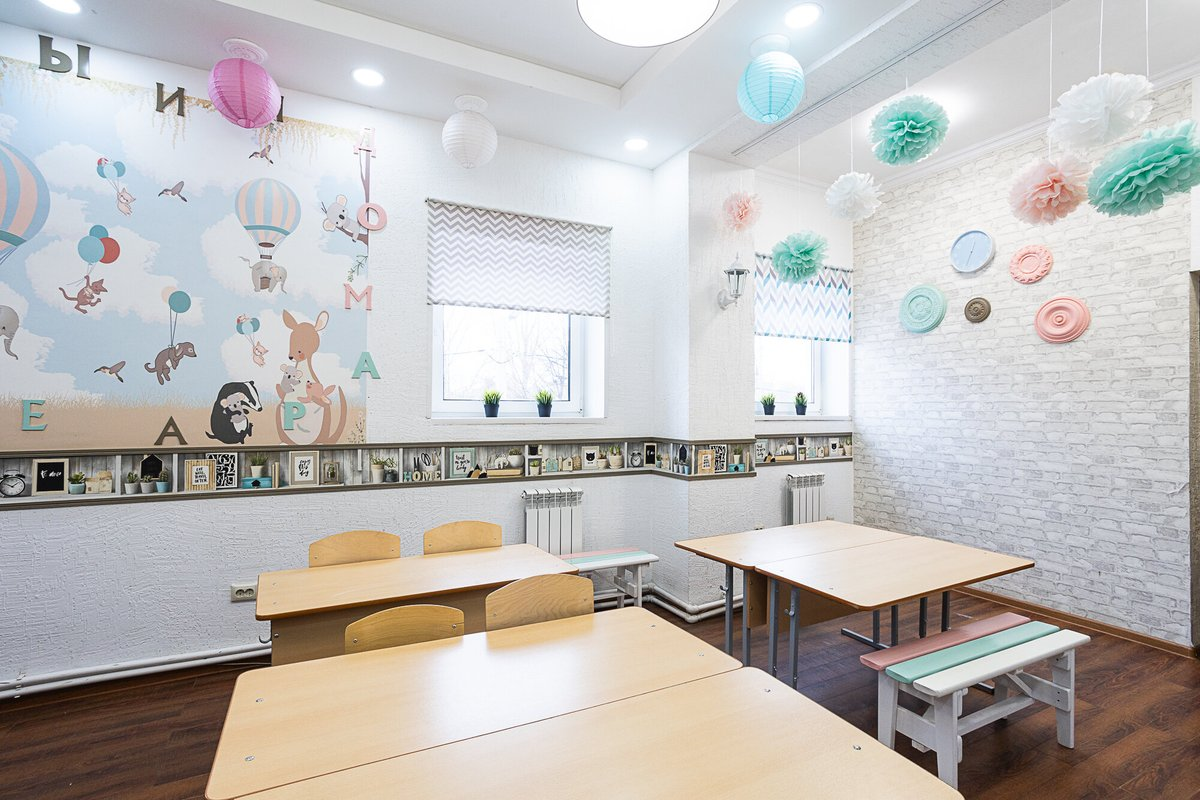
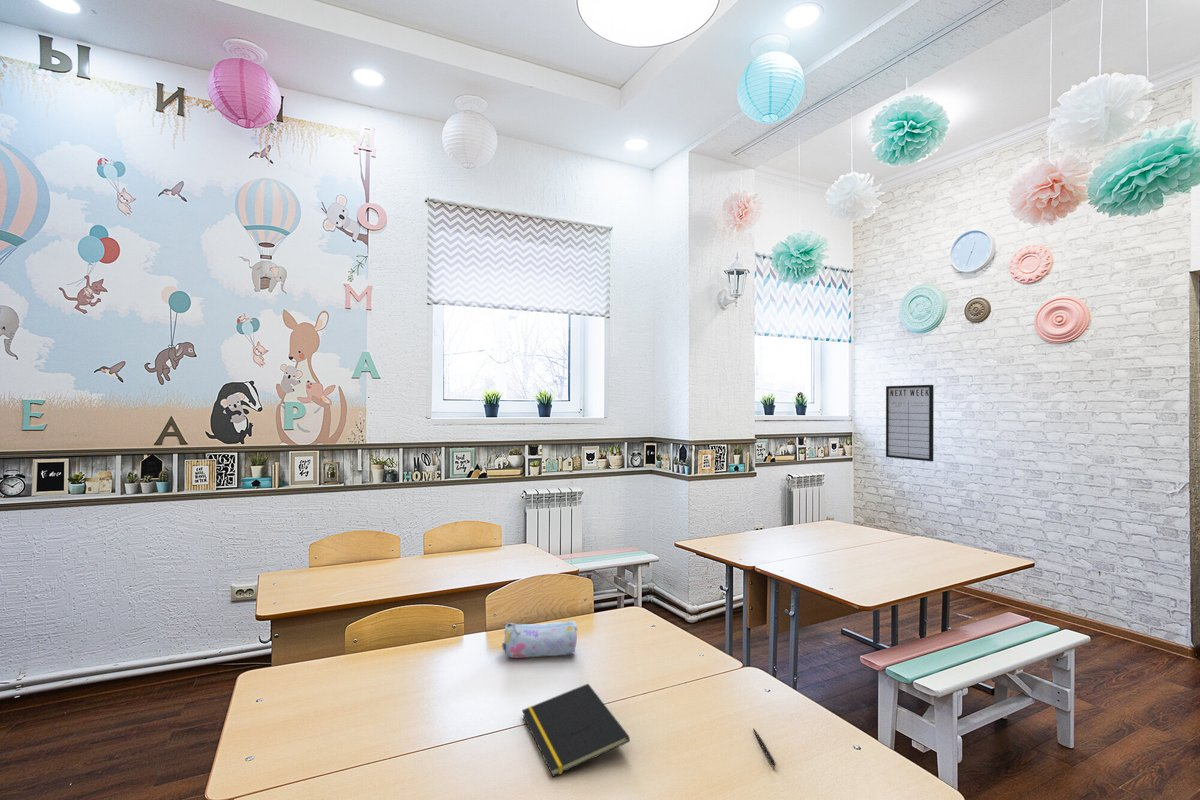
+ notepad [521,683,631,778]
+ pen [752,727,777,767]
+ writing board [885,384,935,462]
+ pencil case [501,620,579,659]
